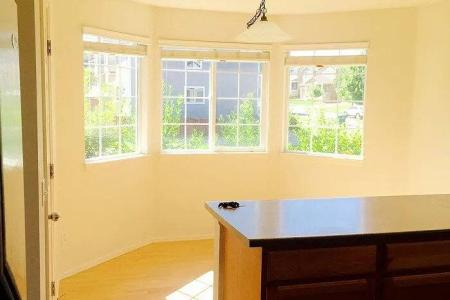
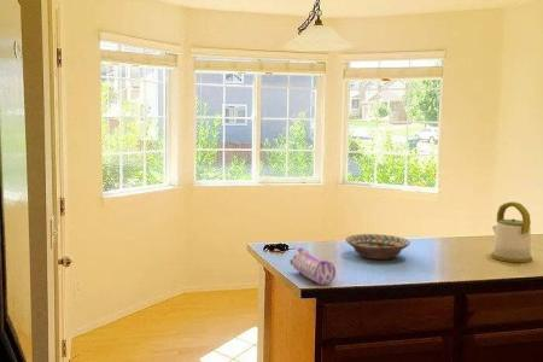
+ decorative bowl [345,233,411,261]
+ pencil case [288,246,337,286]
+ kettle [490,200,533,264]
